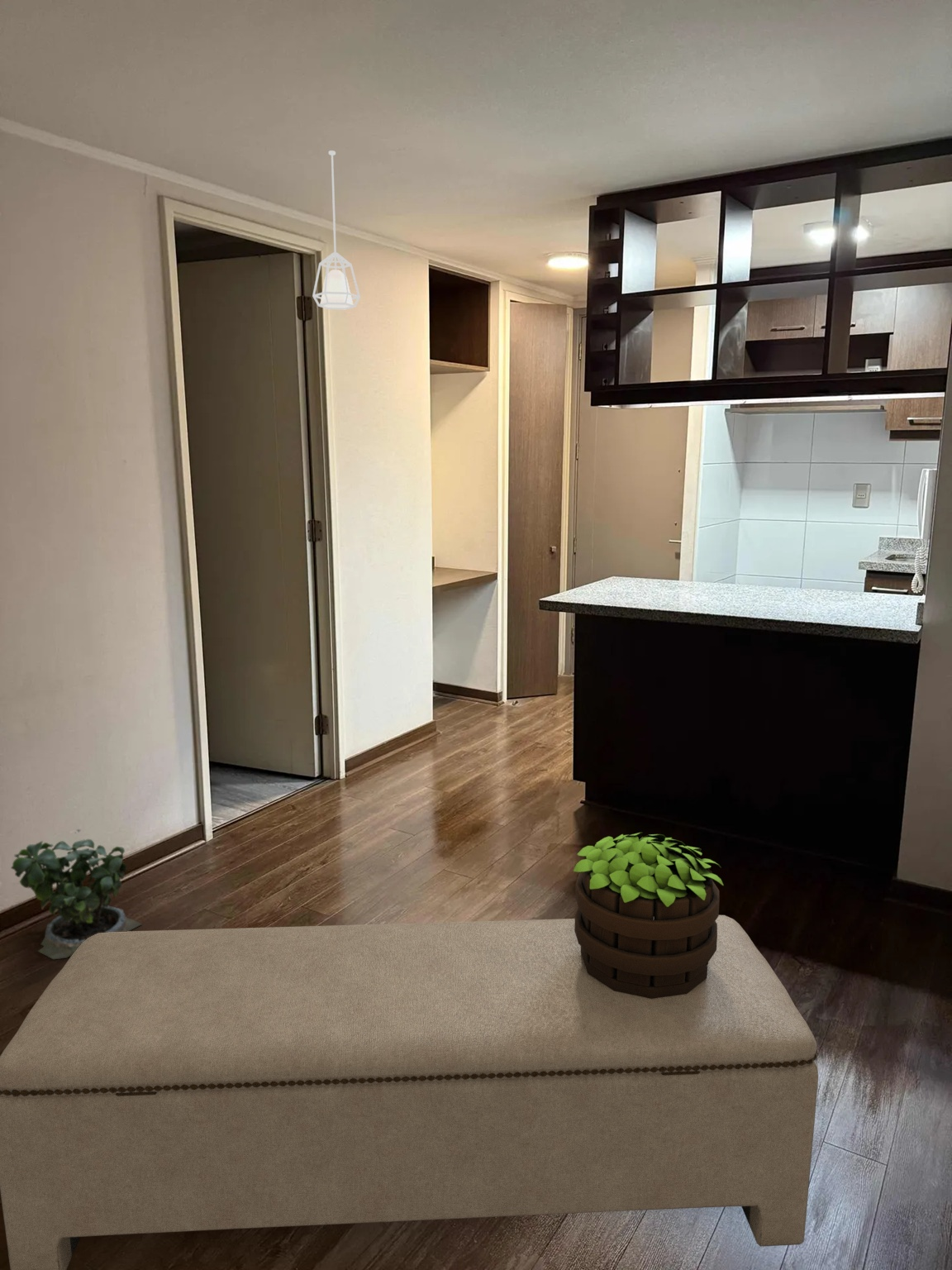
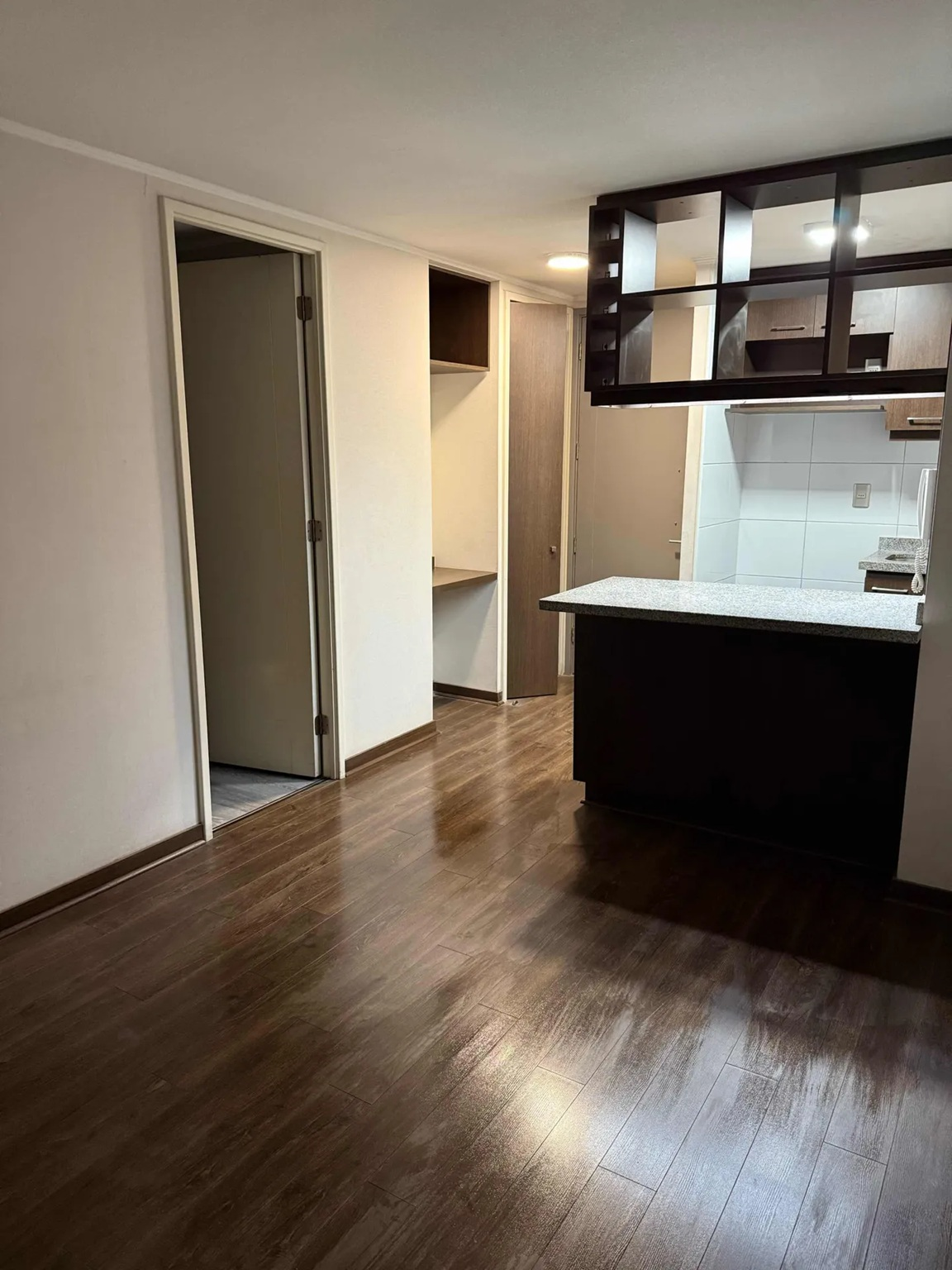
- pendant lamp [312,150,361,310]
- potted plant [573,832,724,999]
- bench [0,914,819,1270]
- potted plant [10,828,143,960]
